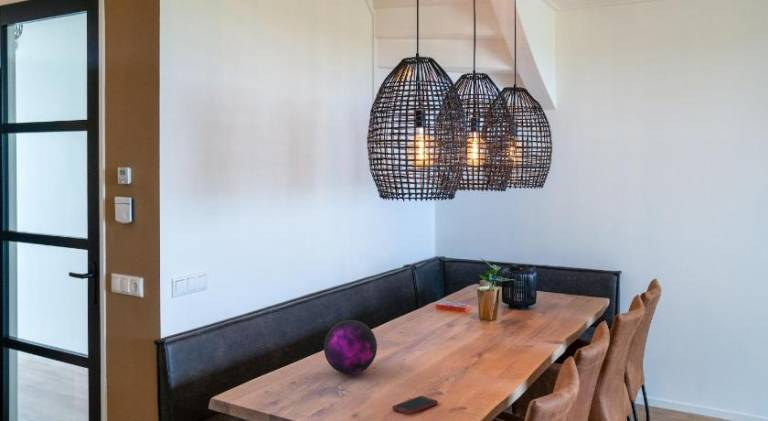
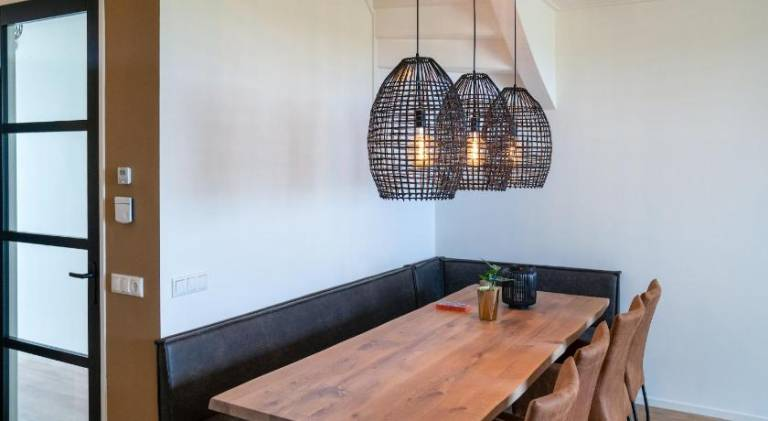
- decorative orb [323,319,378,375]
- cell phone [391,395,439,416]
